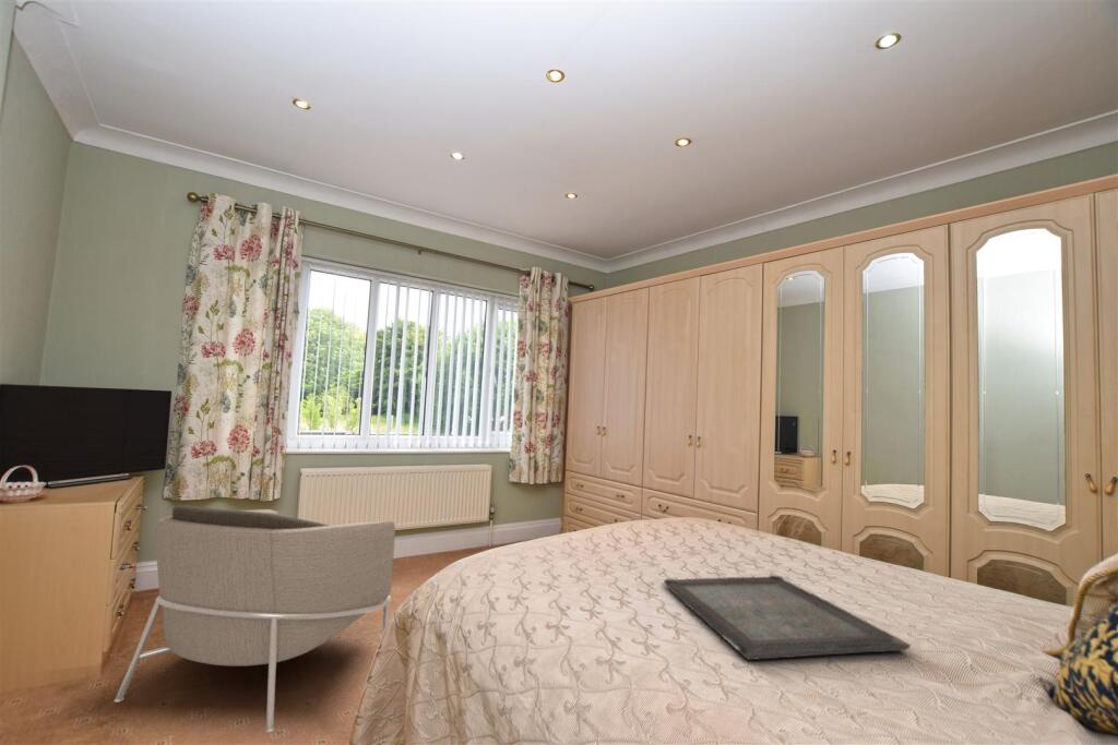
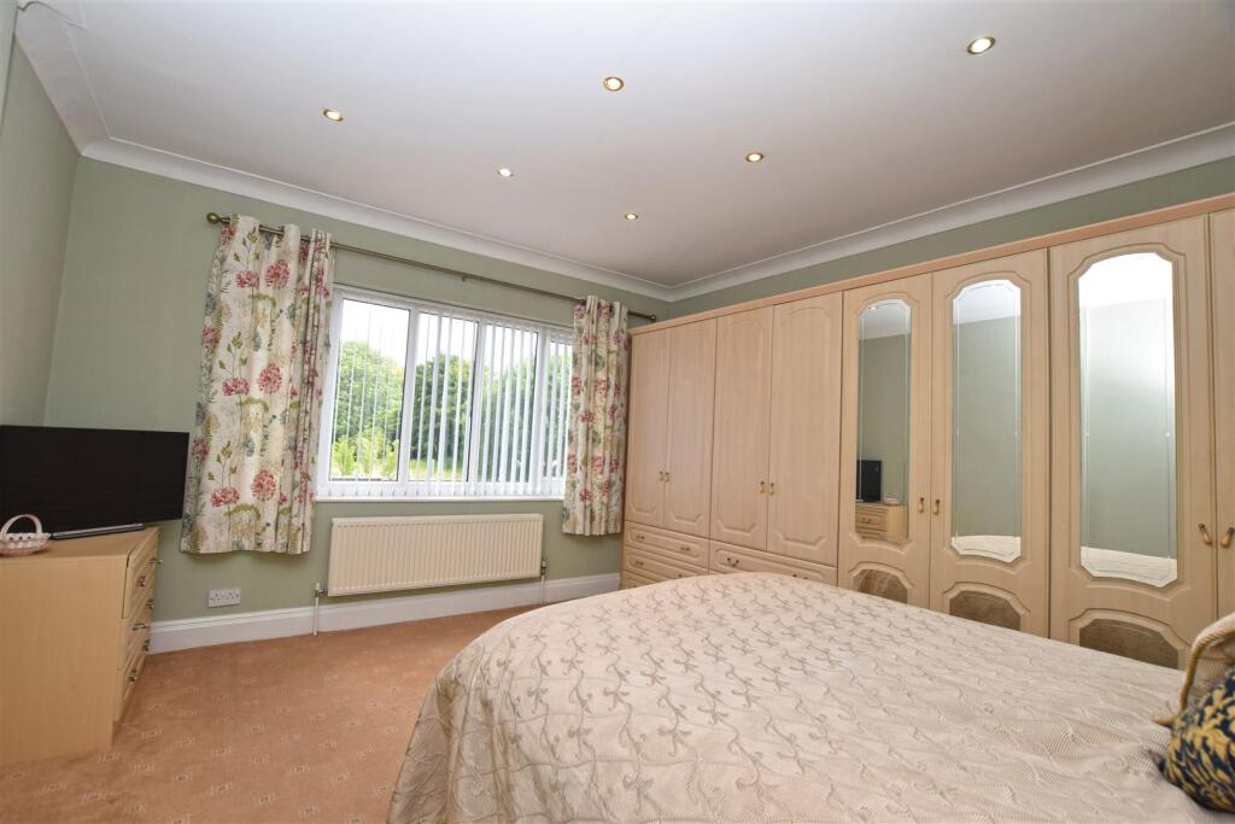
- armchair [114,504,396,734]
- serving tray [663,574,912,661]
